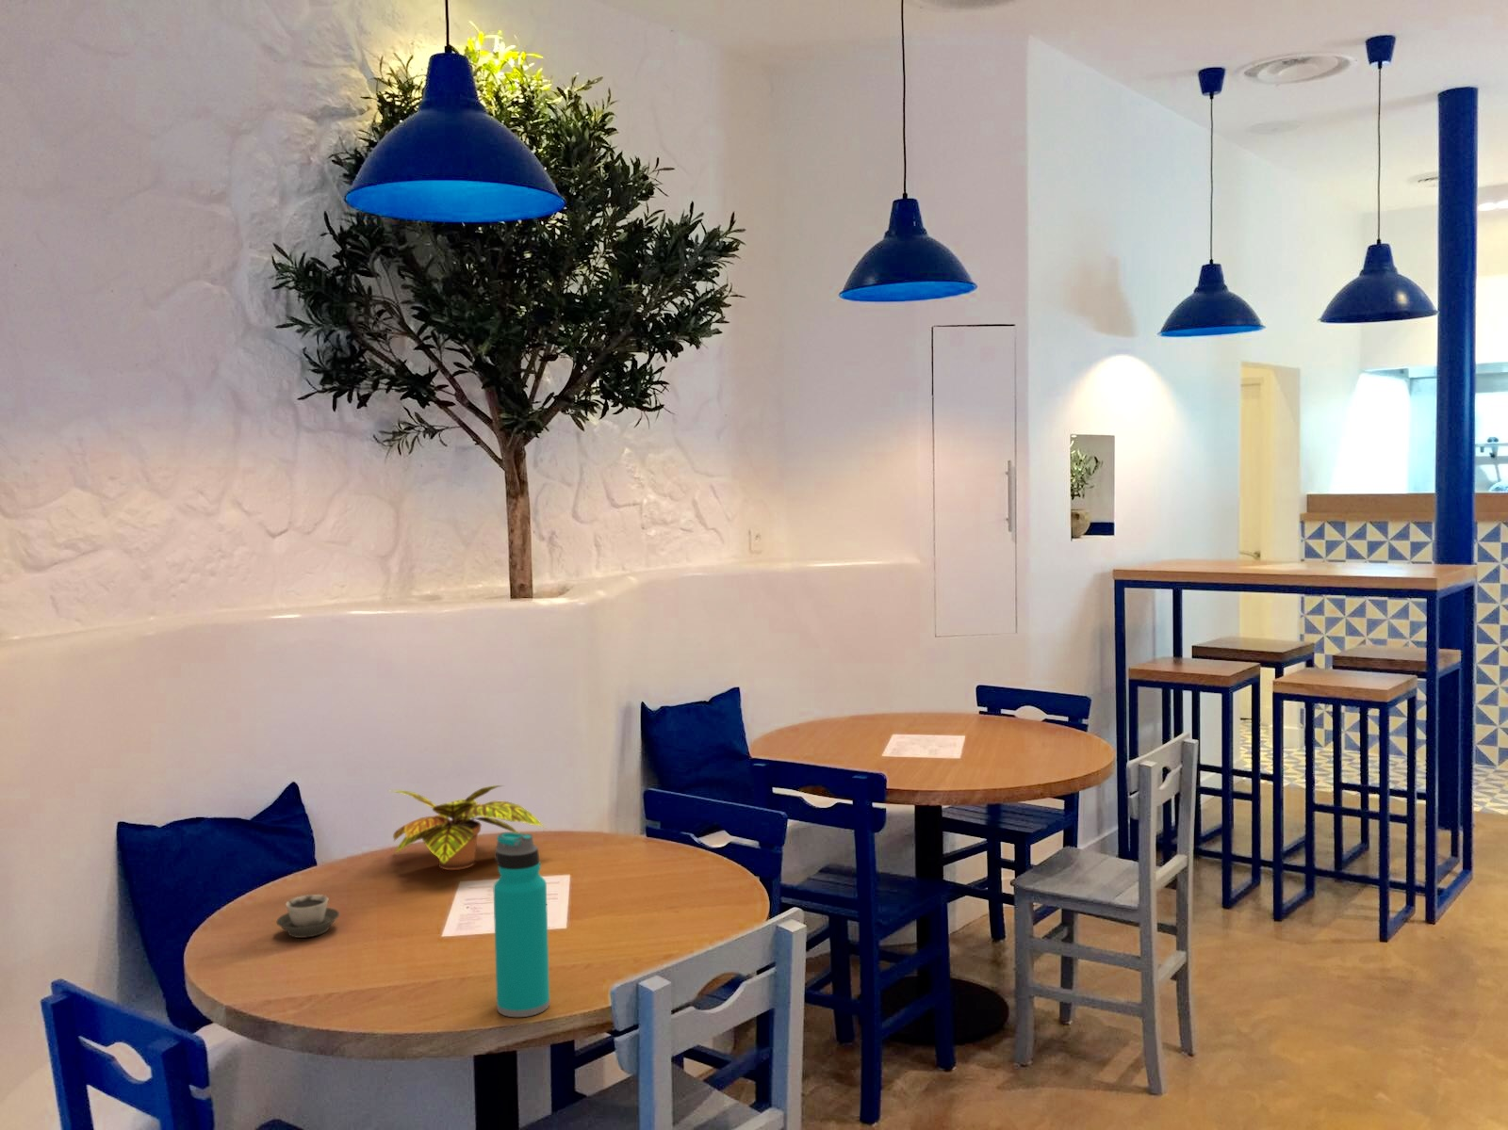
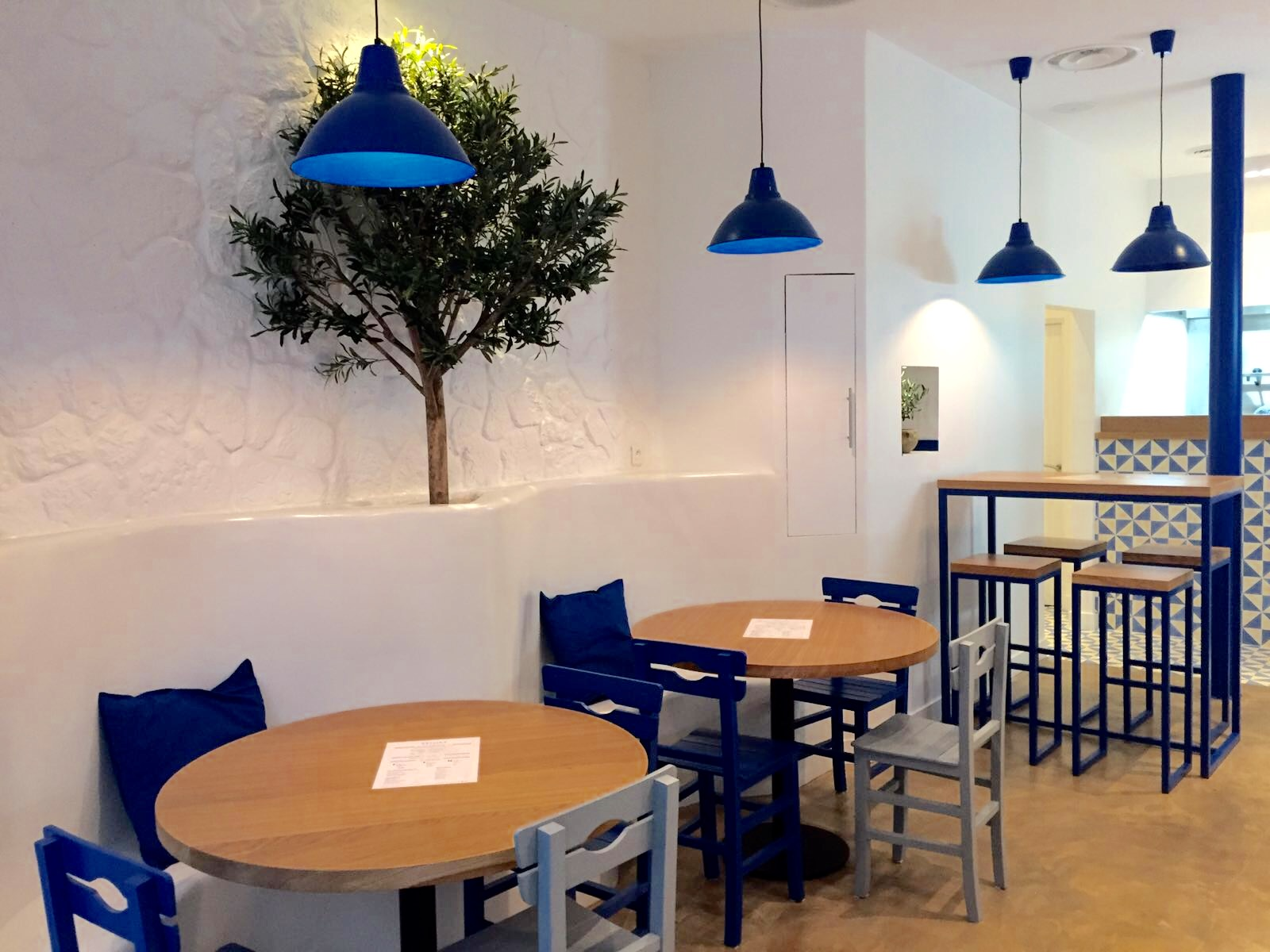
- cup [275,894,341,939]
- plant [391,785,546,871]
- water bottle [493,832,551,1018]
